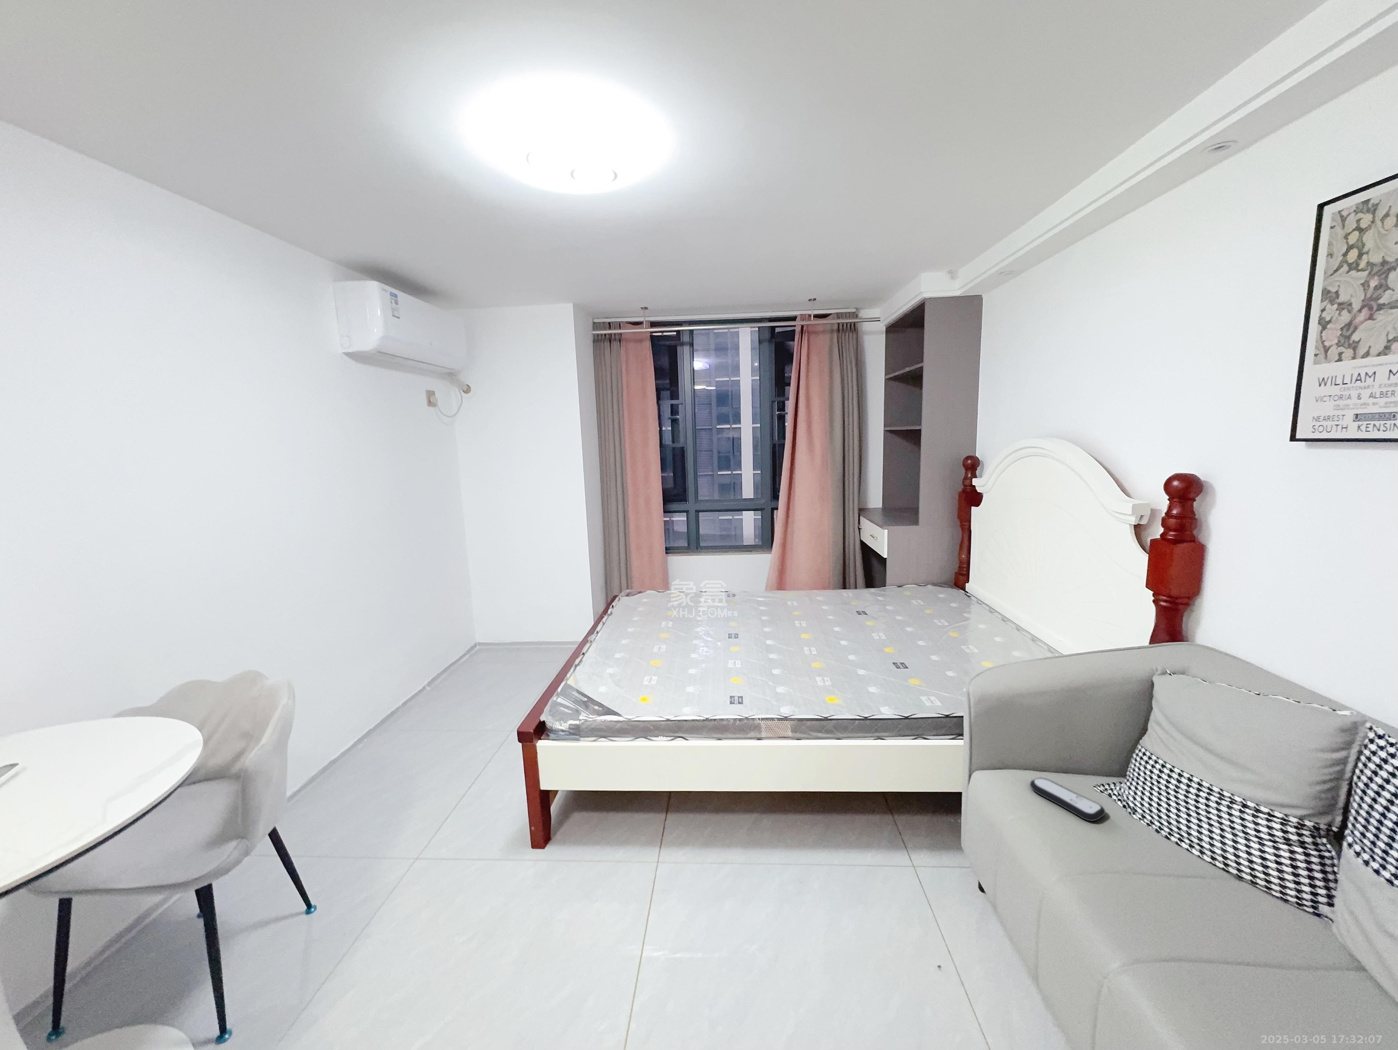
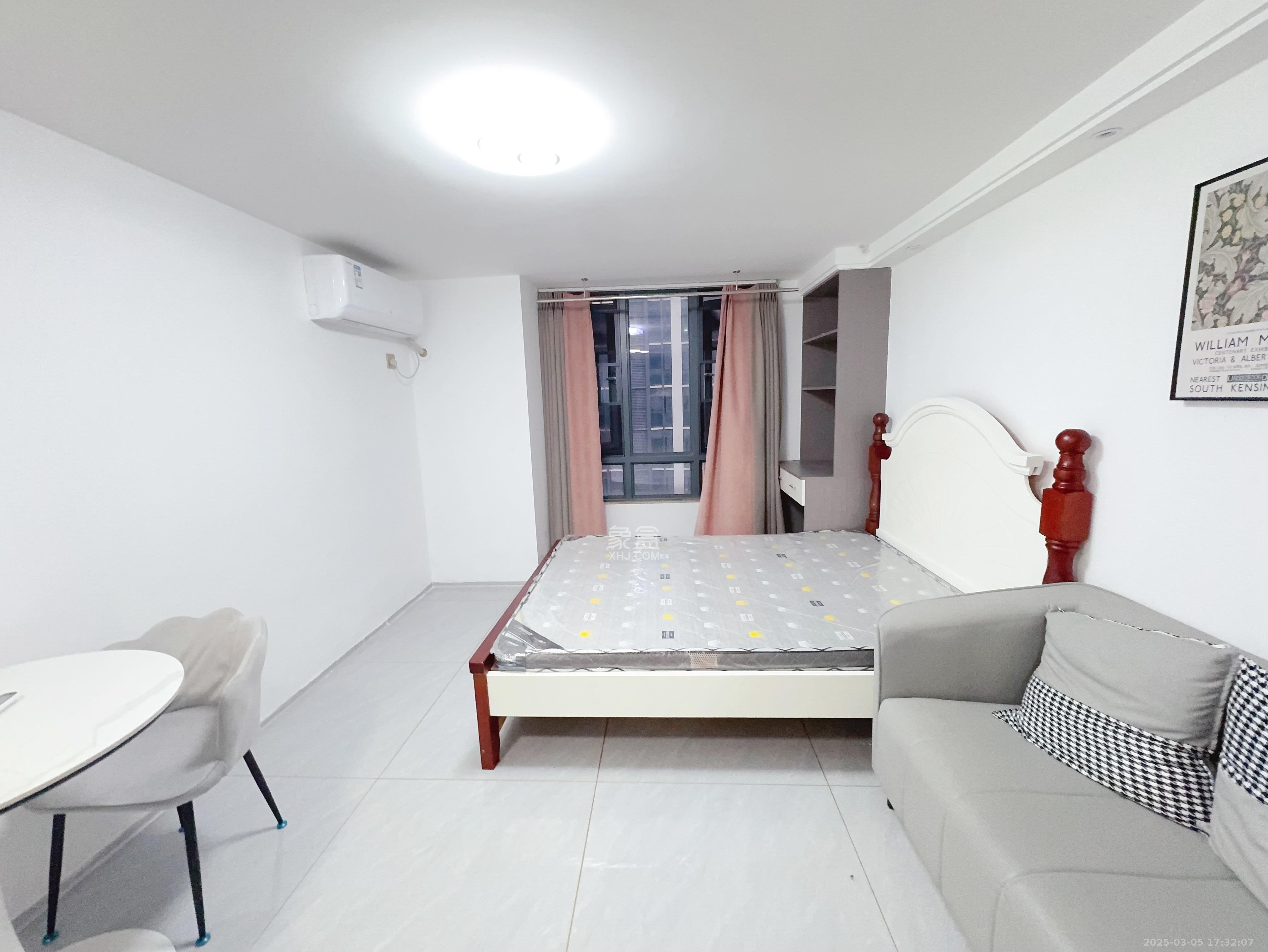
- remote control [1030,778,1106,822]
